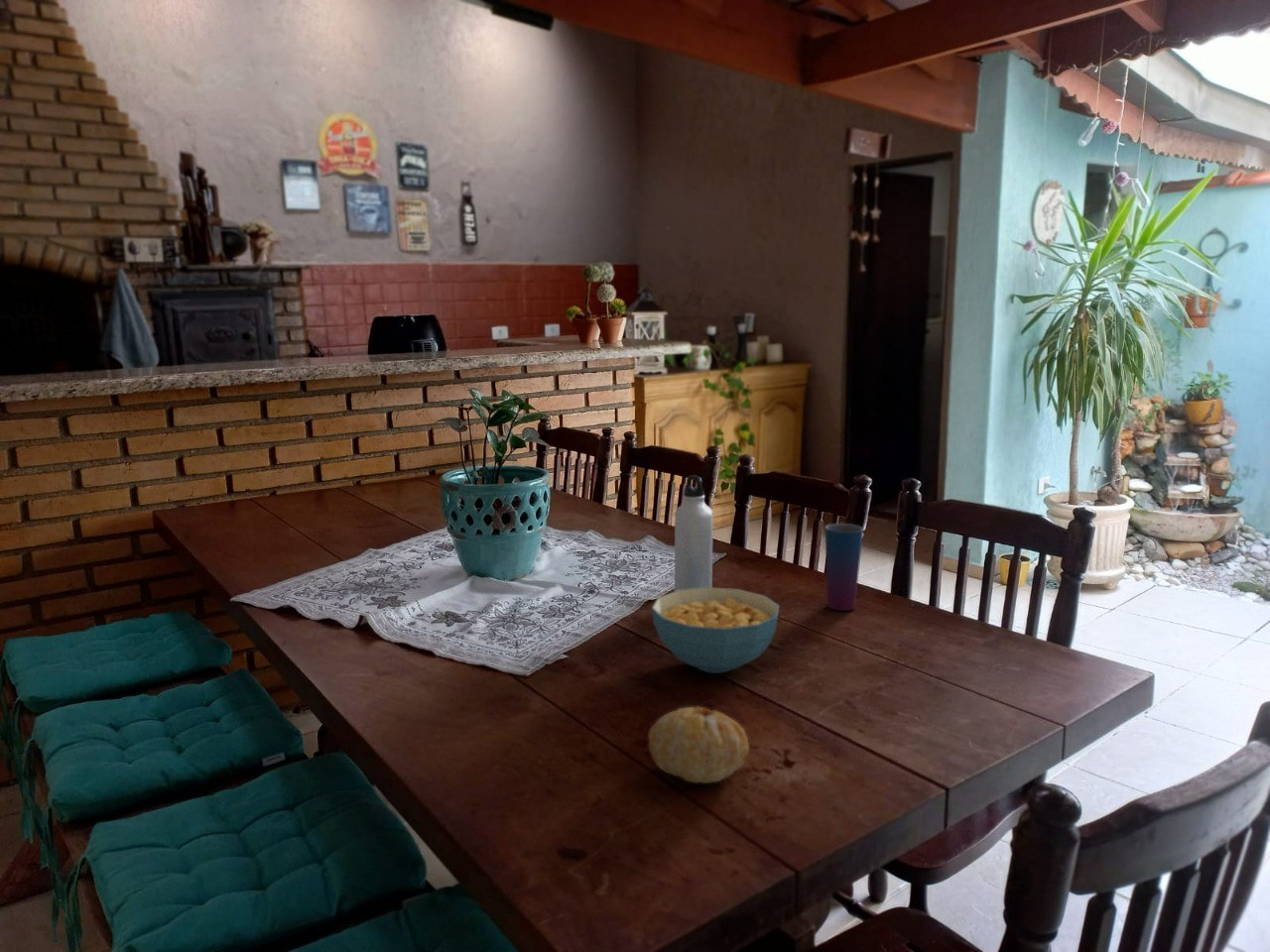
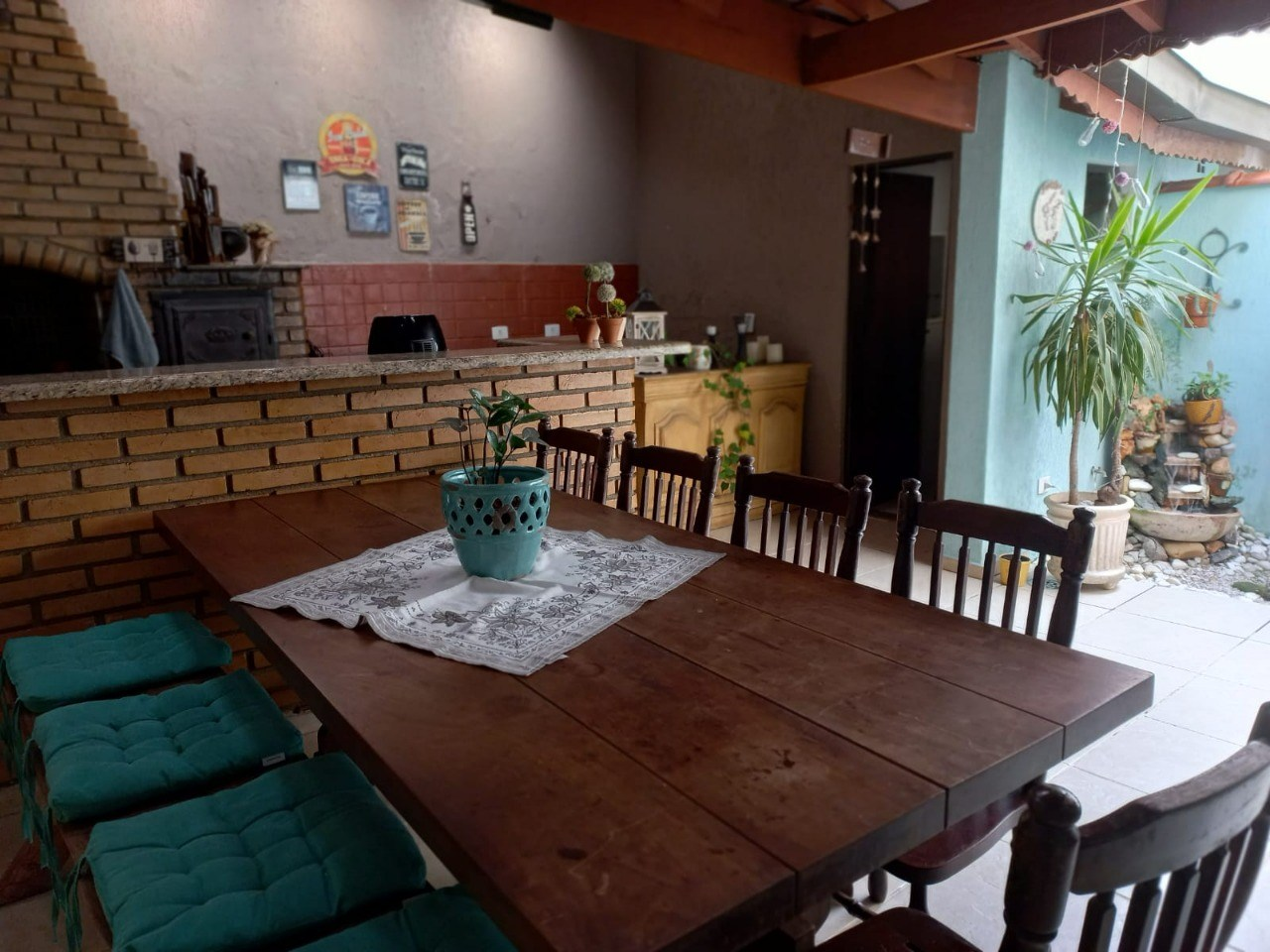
- cereal bowl [651,586,780,674]
- cup [825,523,864,612]
- fruit [647,706,750,784]
- water bottle [674,474,713,592]
